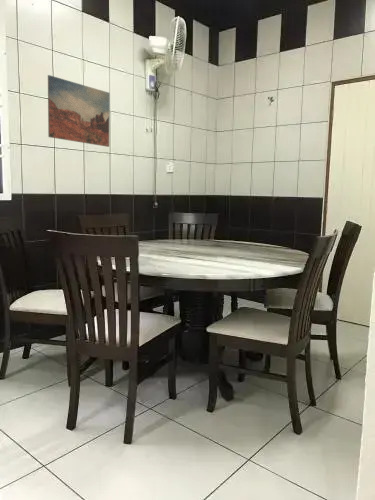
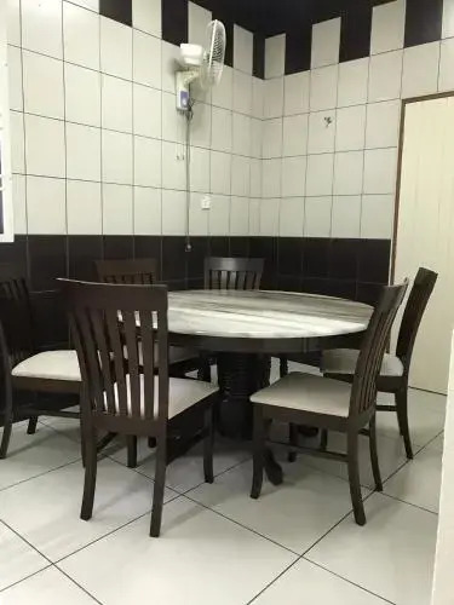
- wall art [47,74,111,148]
